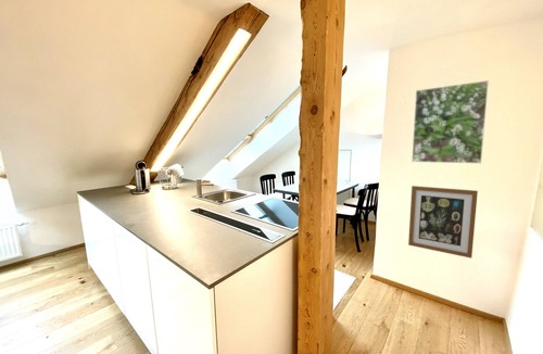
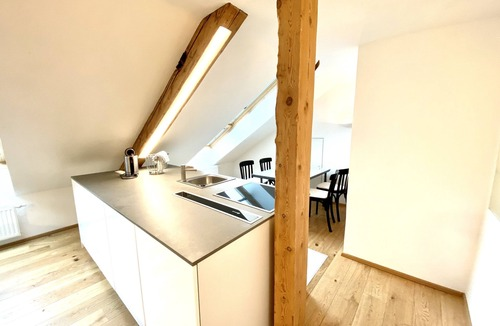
- wall art [407,185,479,260]
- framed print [411,79,490,164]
